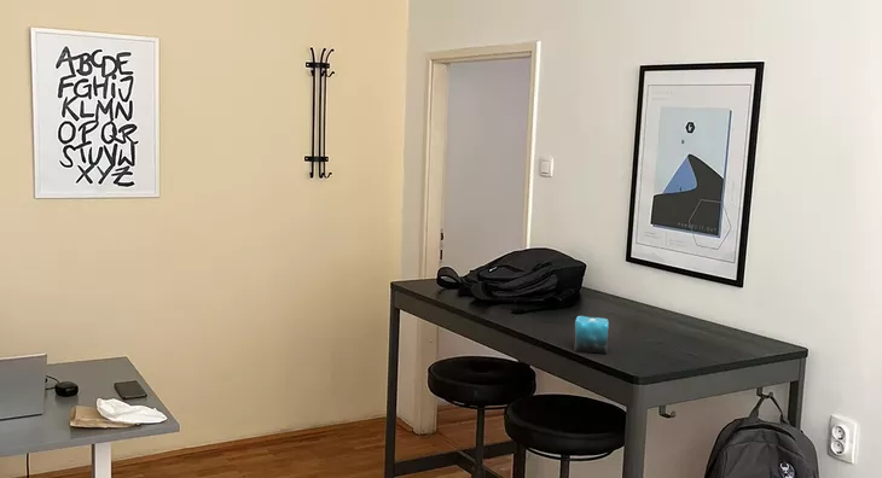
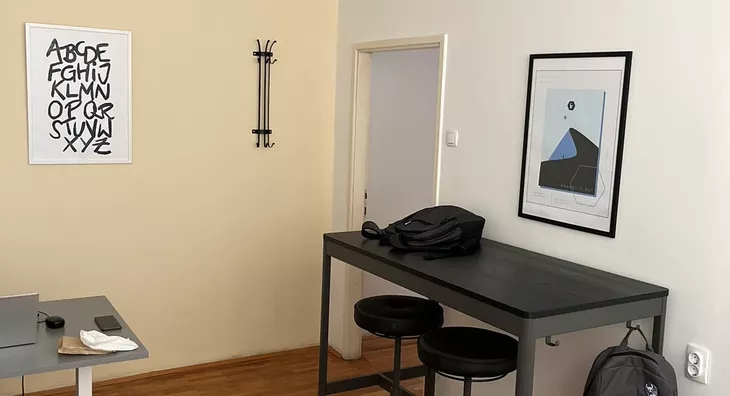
- candle [573,315,610,355]
